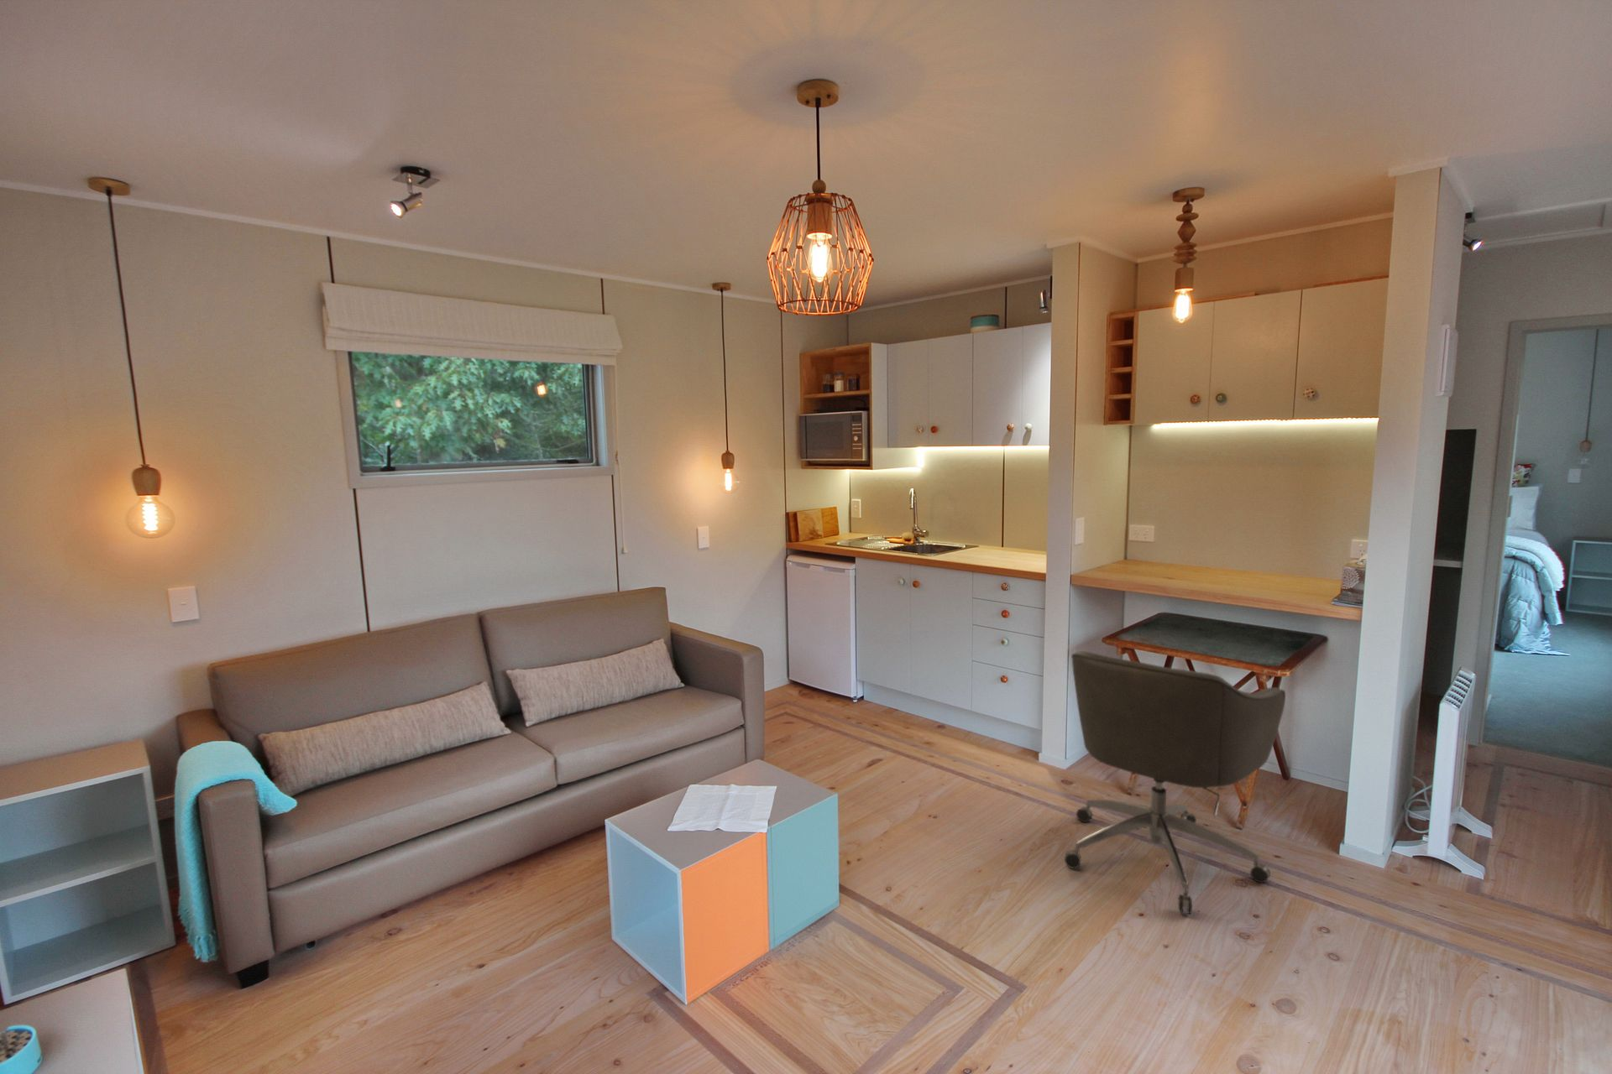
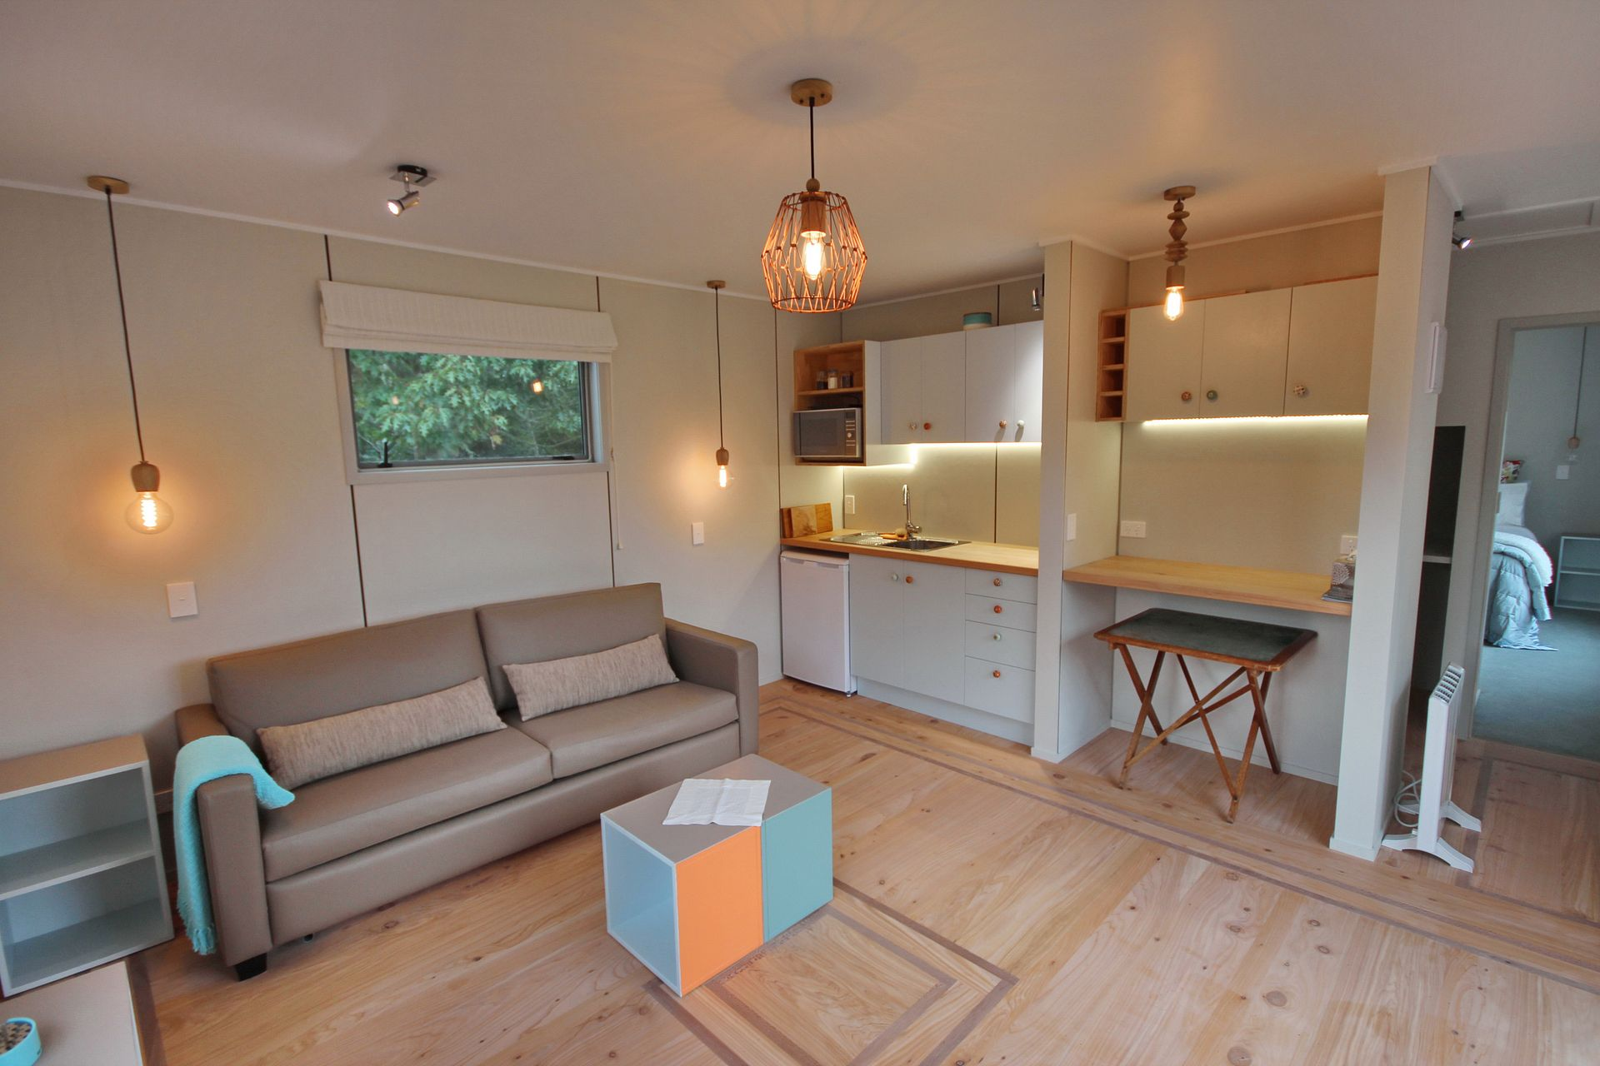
- chair [1064,650,1286,916]
